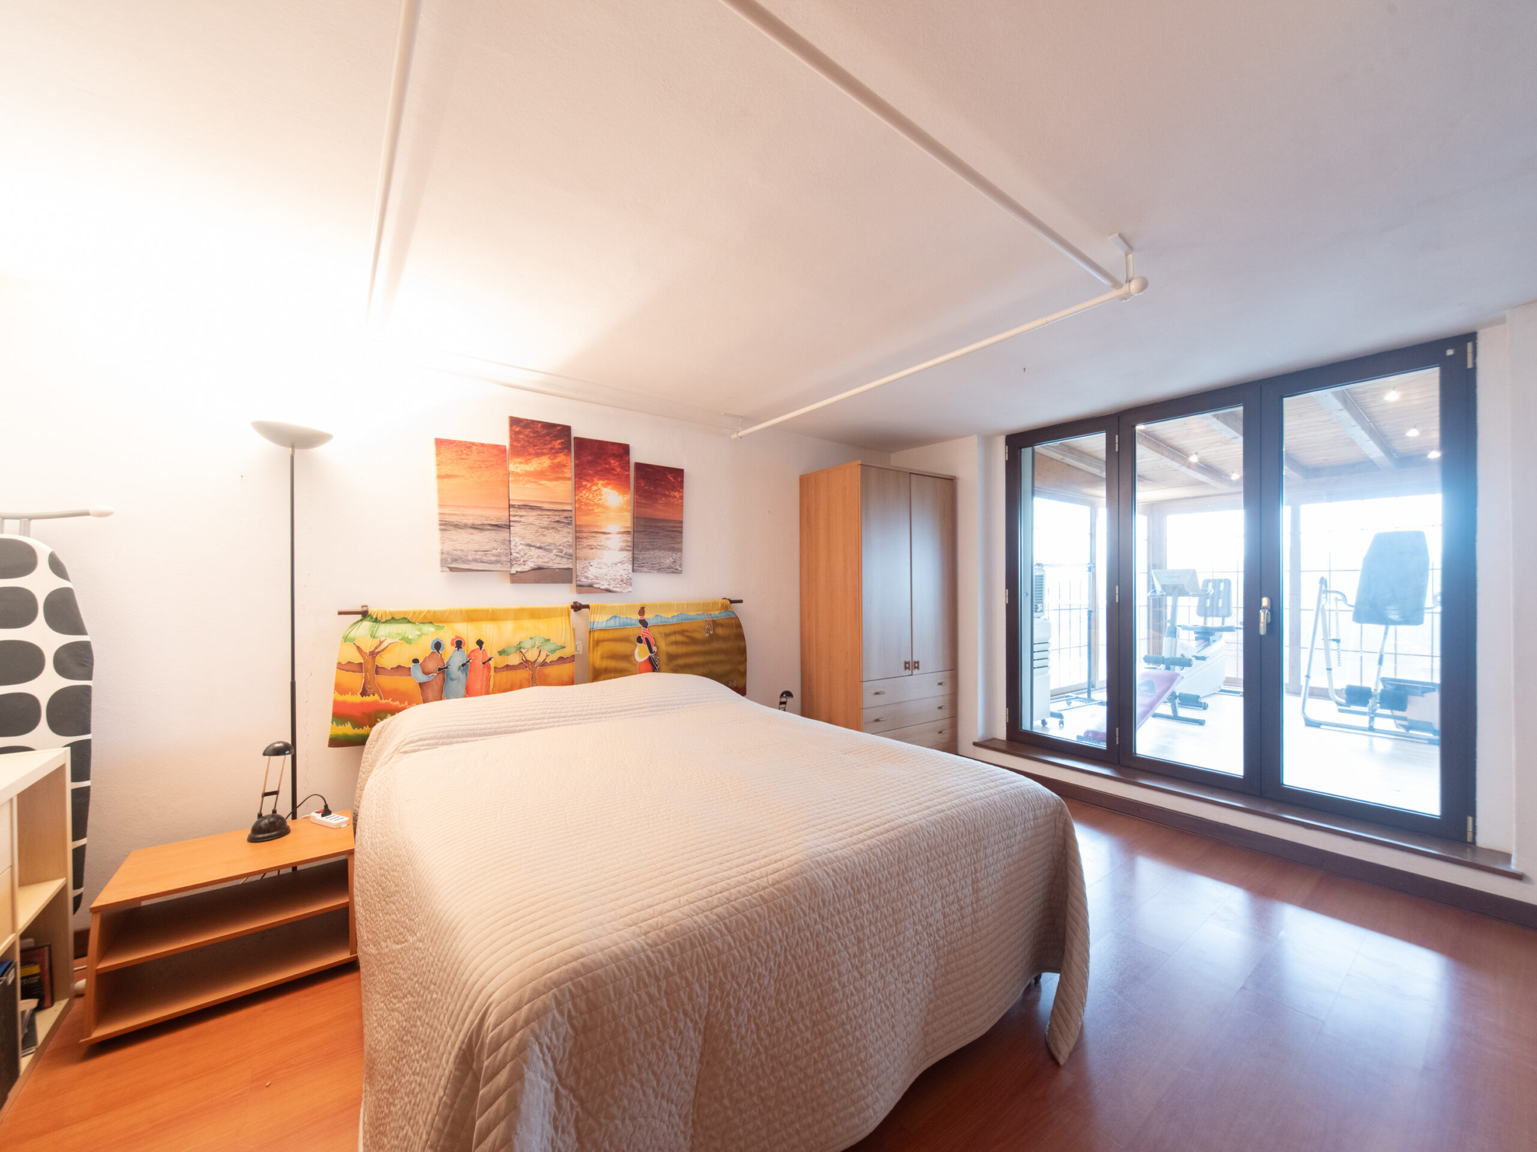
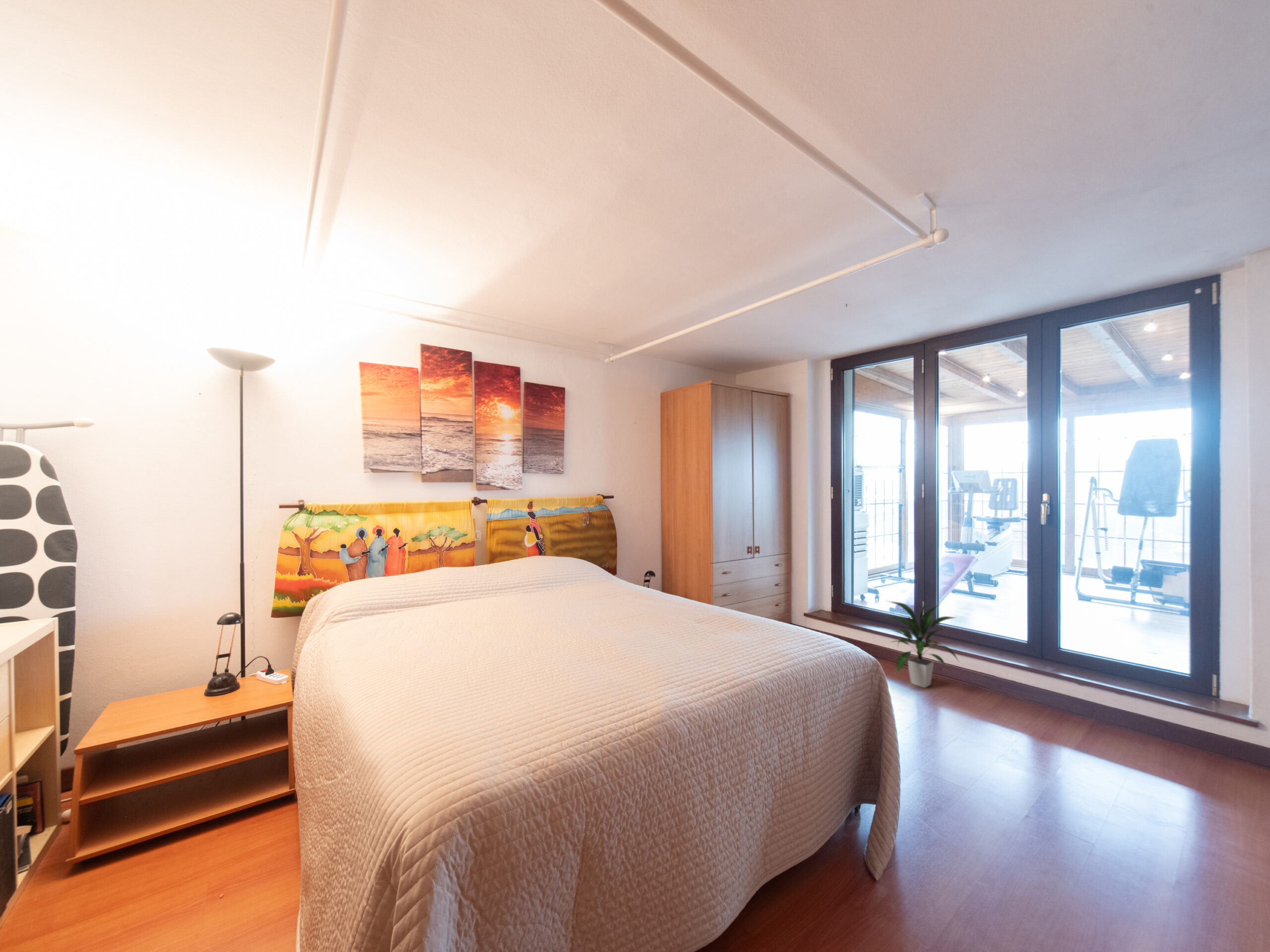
+ indoor plant [884,598,960,688]
